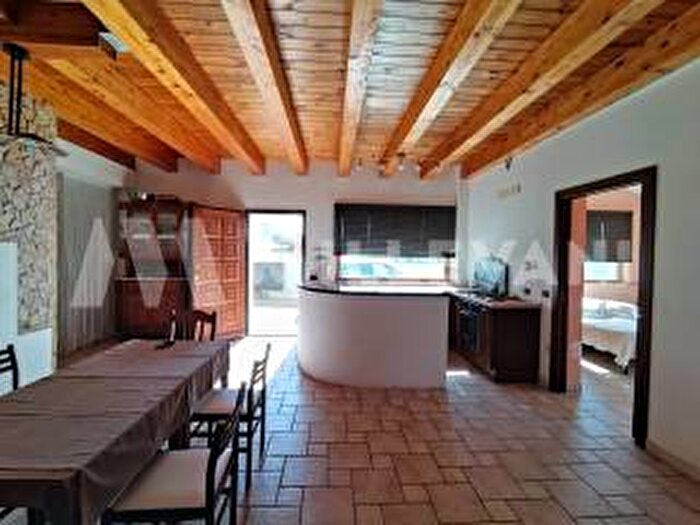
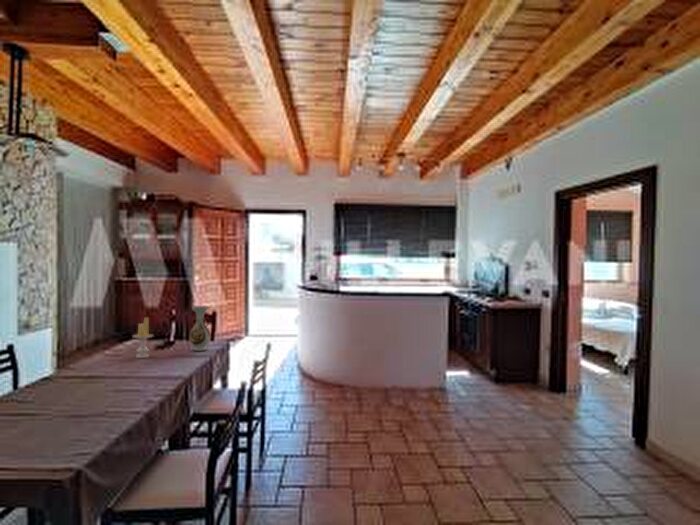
+ candle [132,317,155,359]
+ vase [188,305,212,352]
